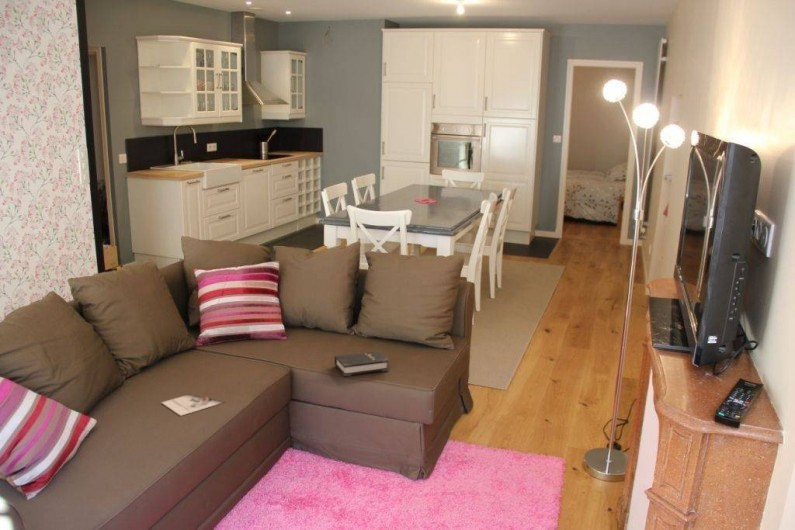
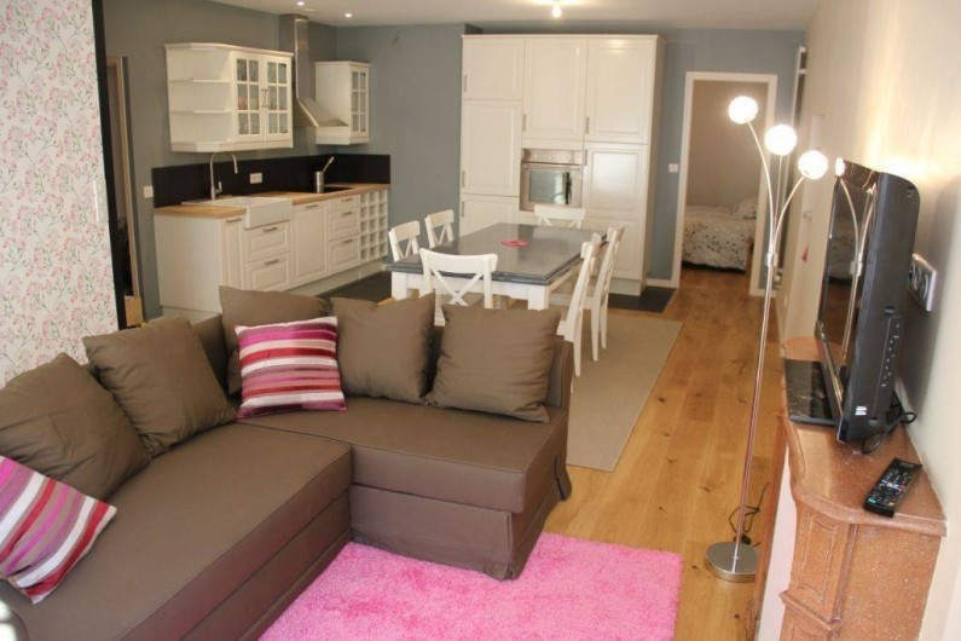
- hardback book [334,350,390,377]
- architectural model [160,393,225,417]
